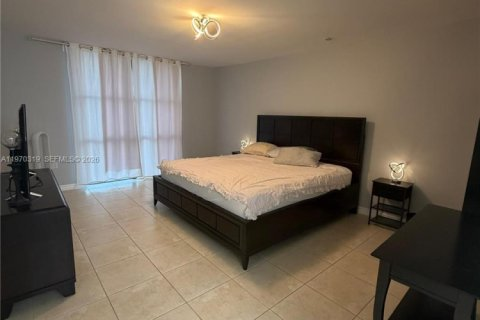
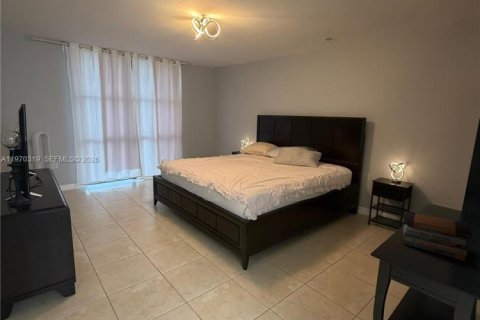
+ book stack [402,211,472,262]
